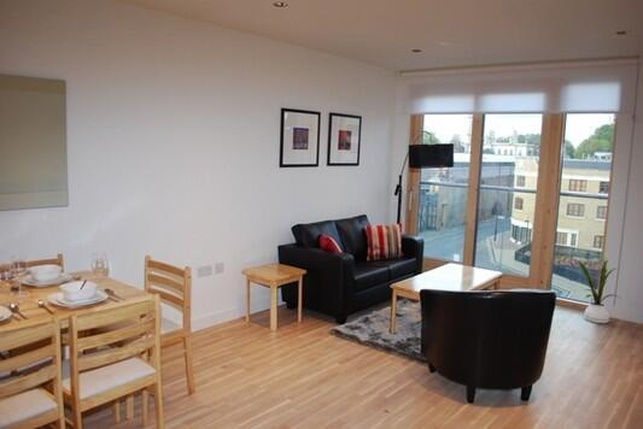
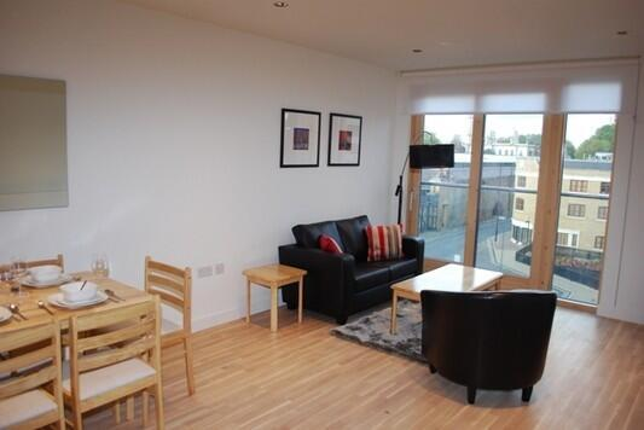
- house plant [575,249,620,324]
